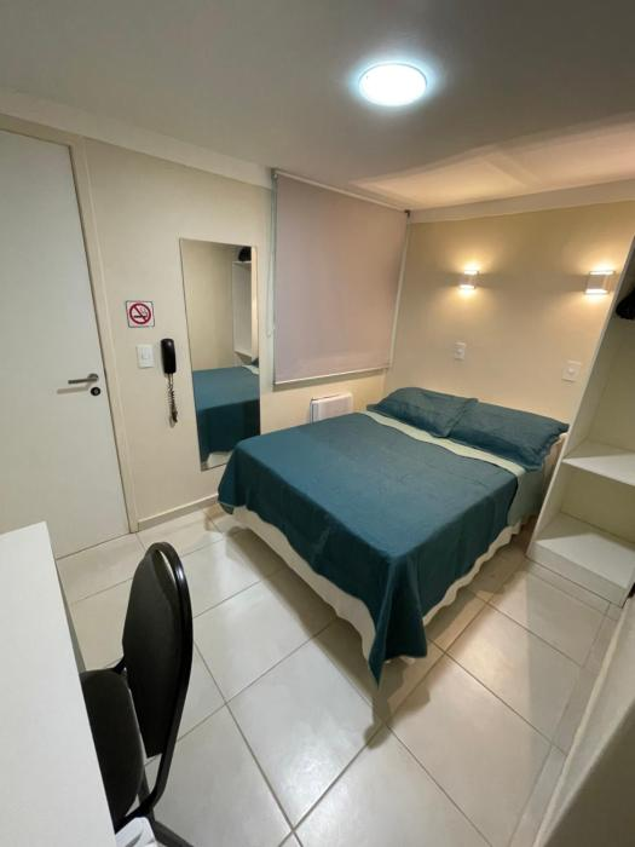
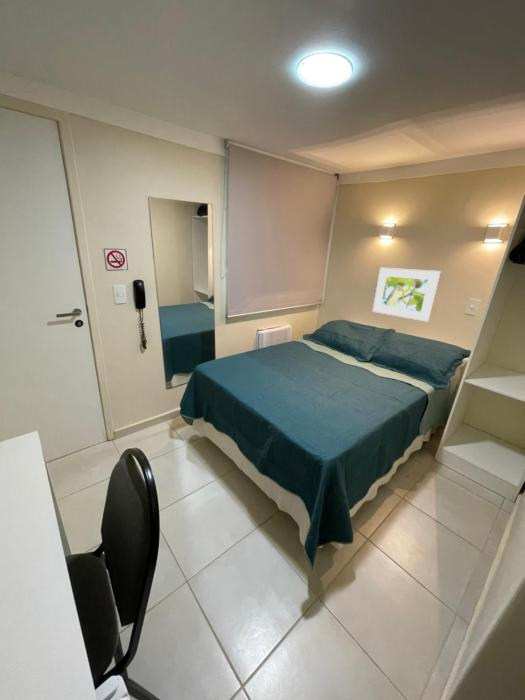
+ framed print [372,267,442,323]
